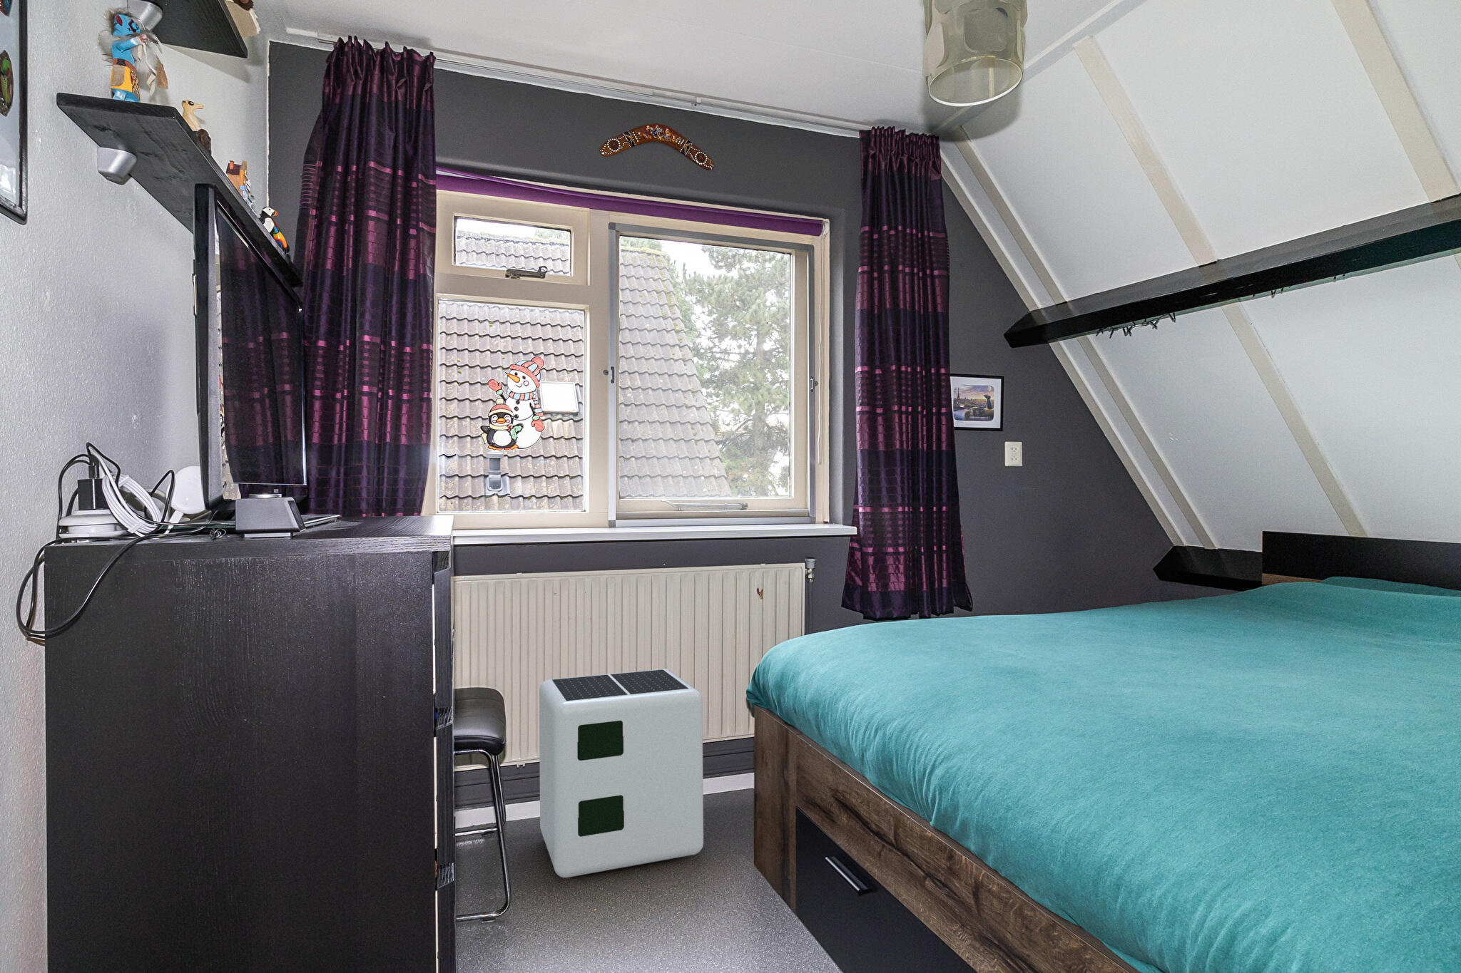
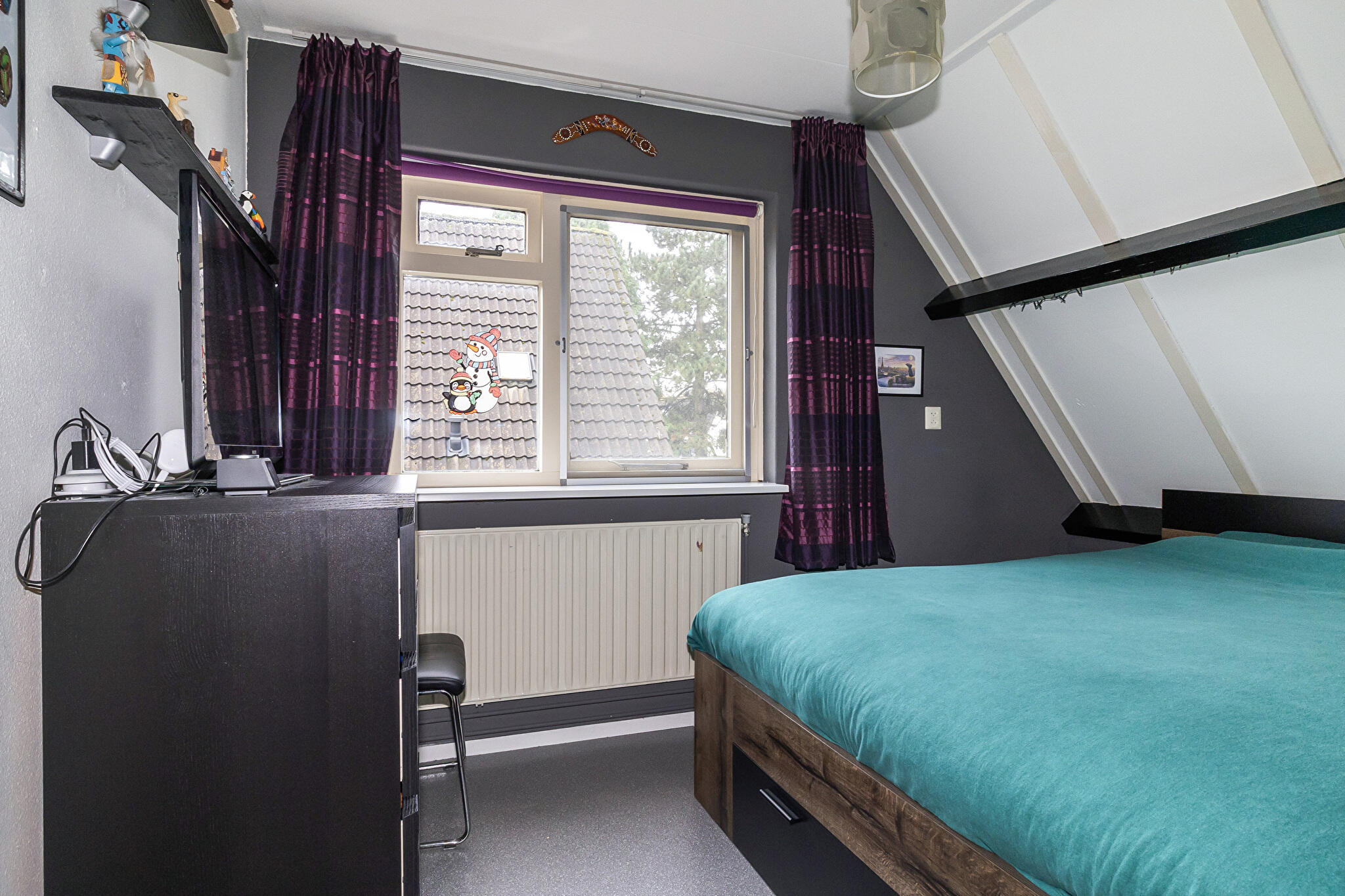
- air purifier [539,668,704,879]
